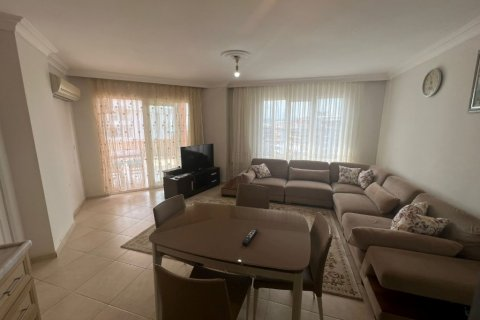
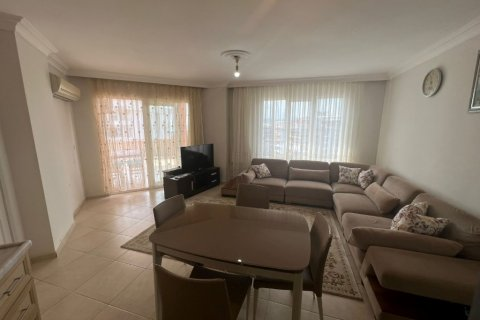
- remote control [241,227,259,246]
